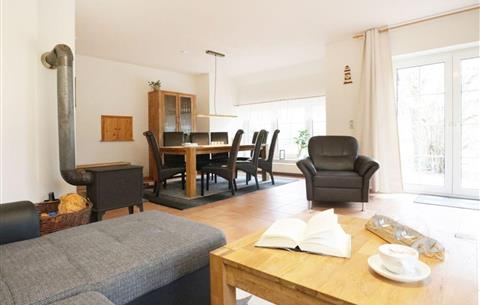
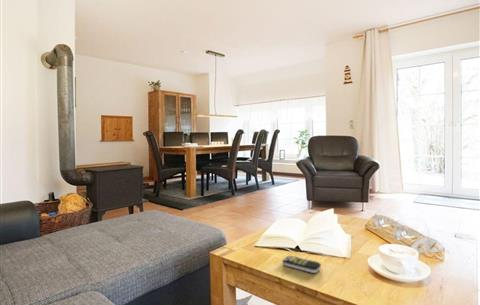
+ remote control [282,254,322,274]
